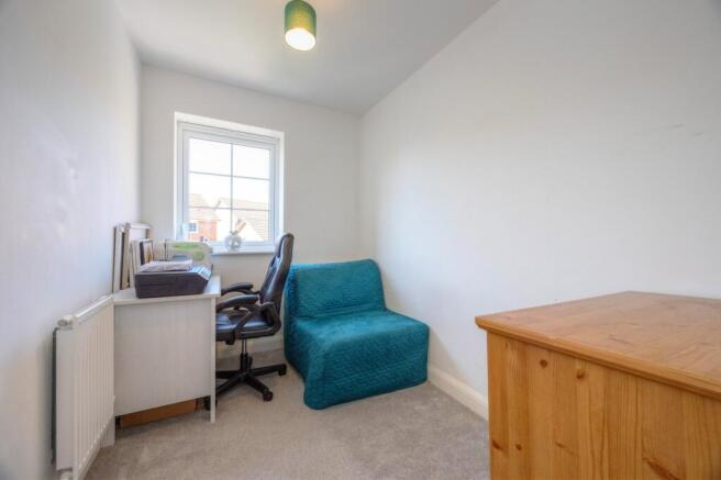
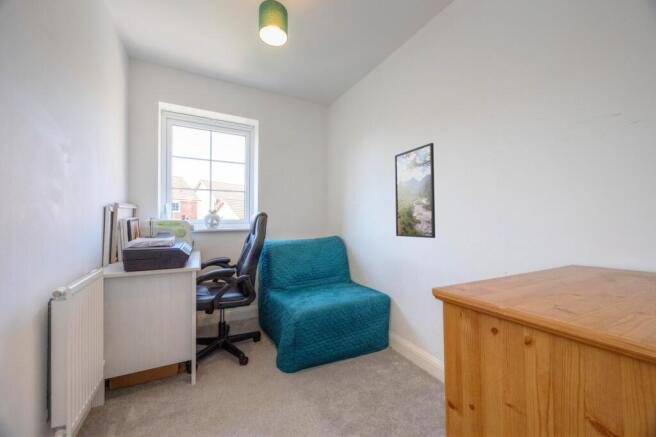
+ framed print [394,142,436,239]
